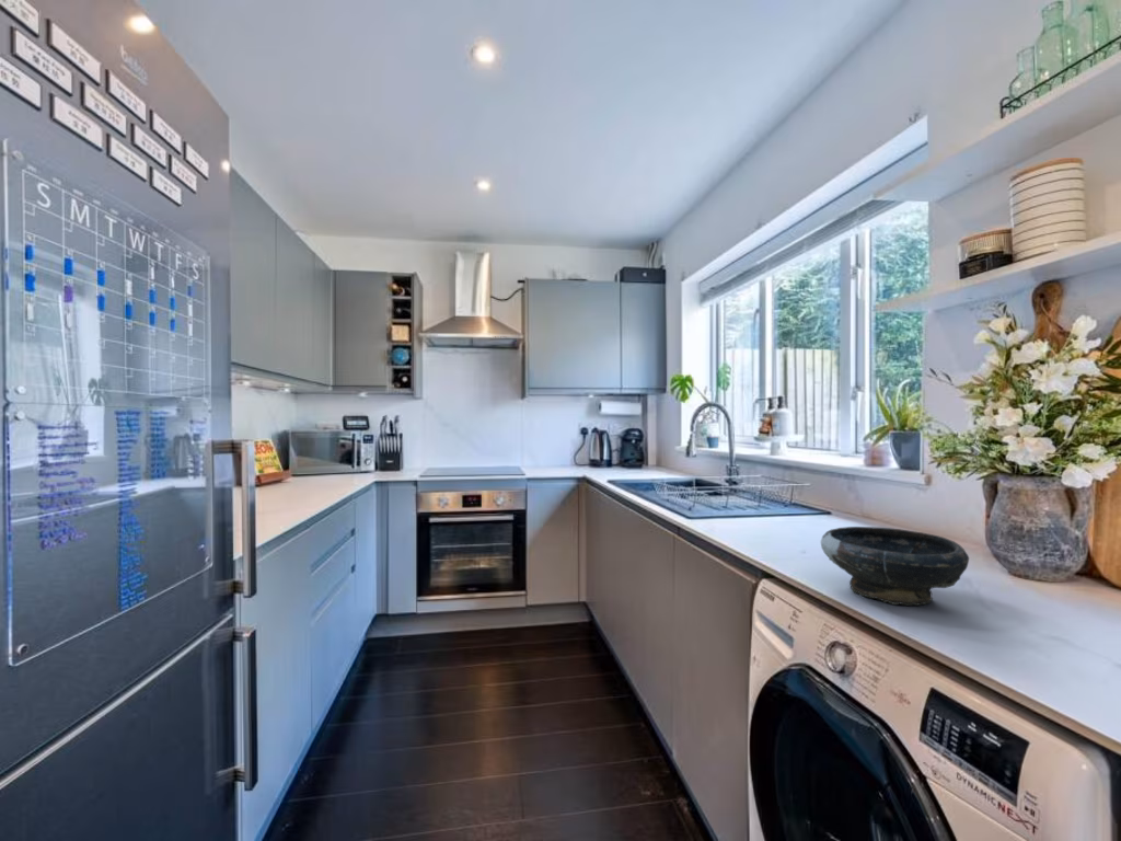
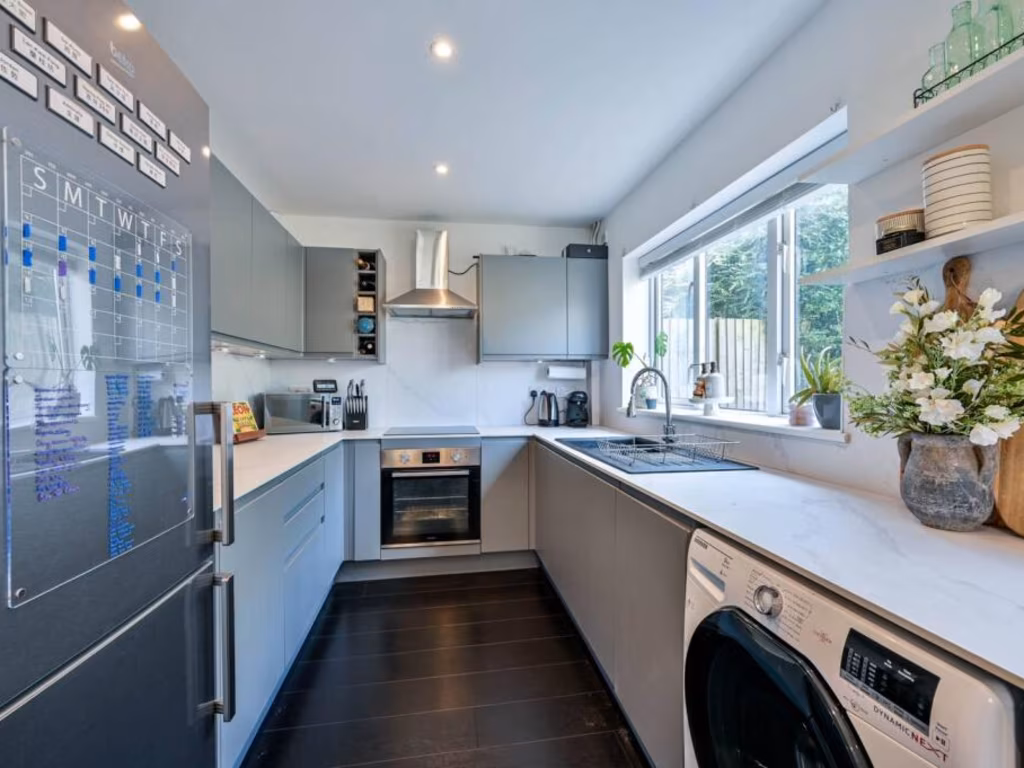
- bowl [820,526,970,607]
